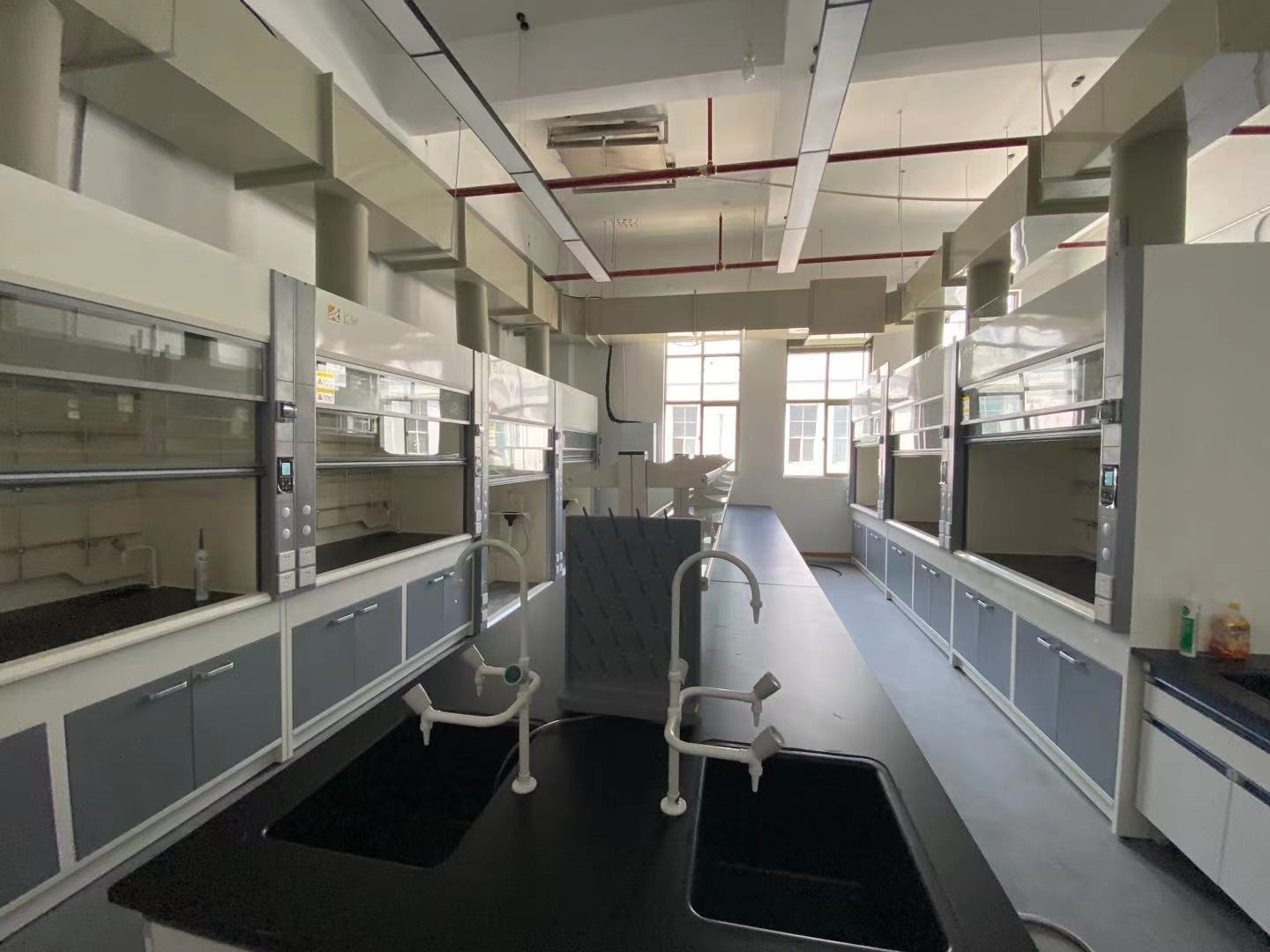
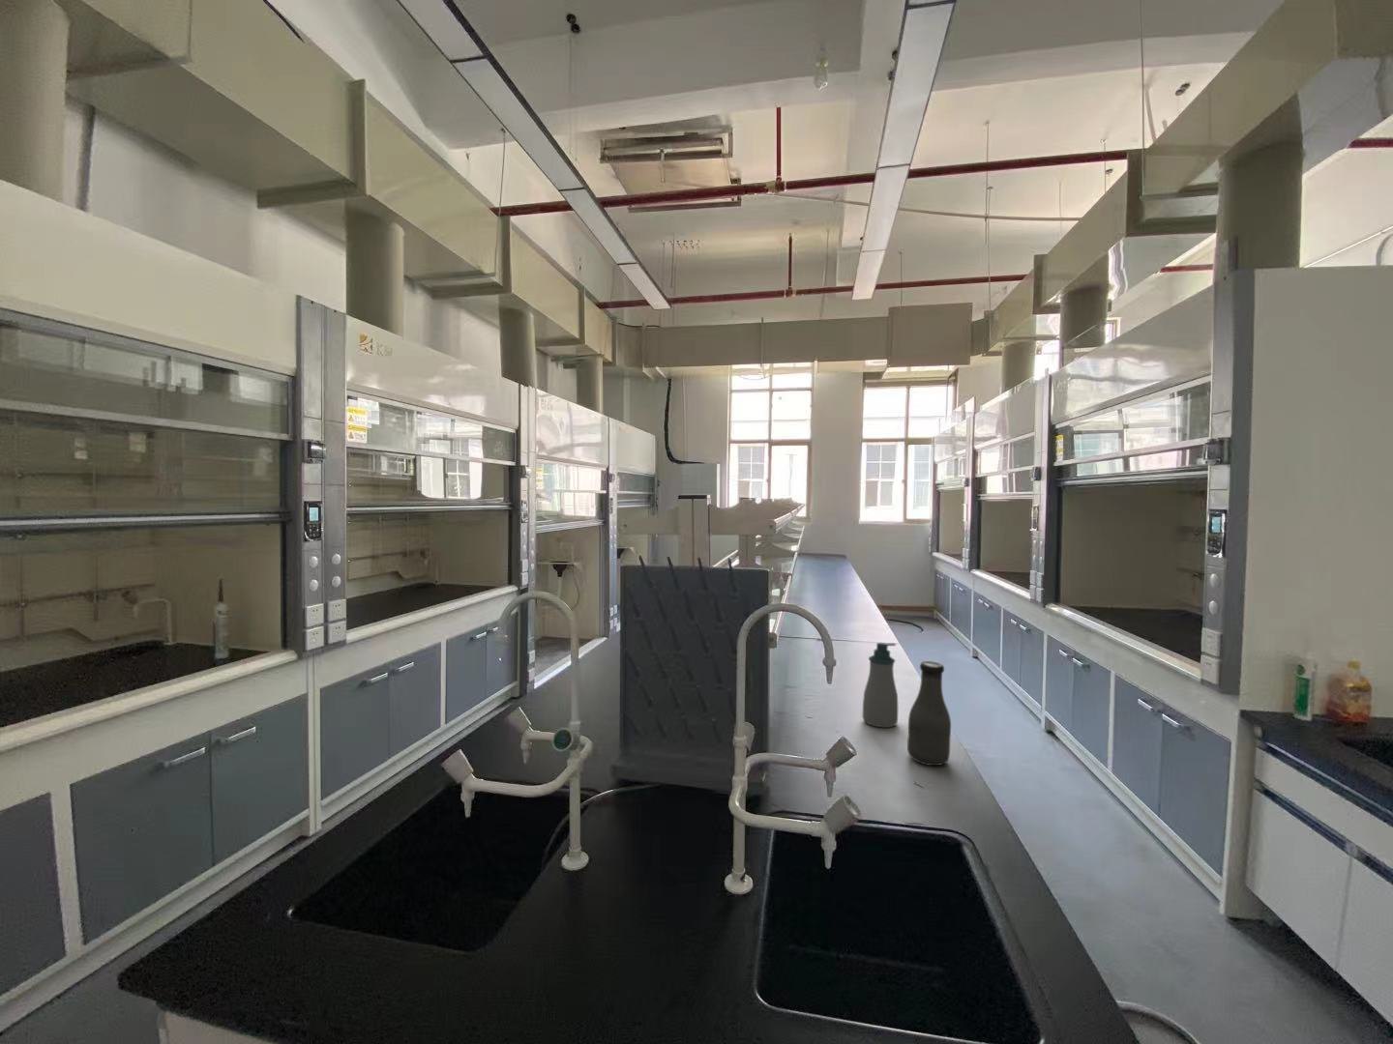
+ bottle [906,660,952,767]
+ soap bottle [862,642,898,729]
